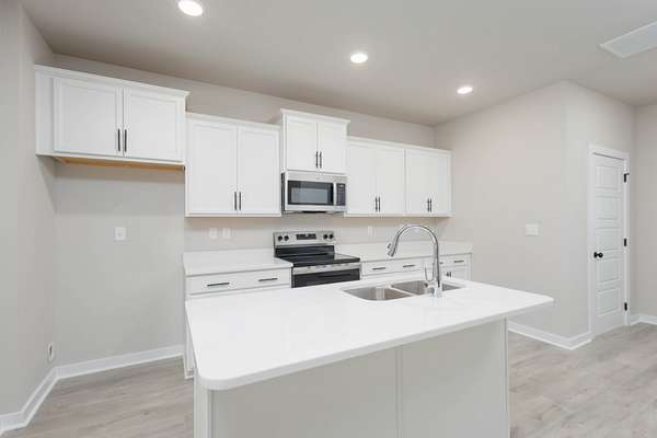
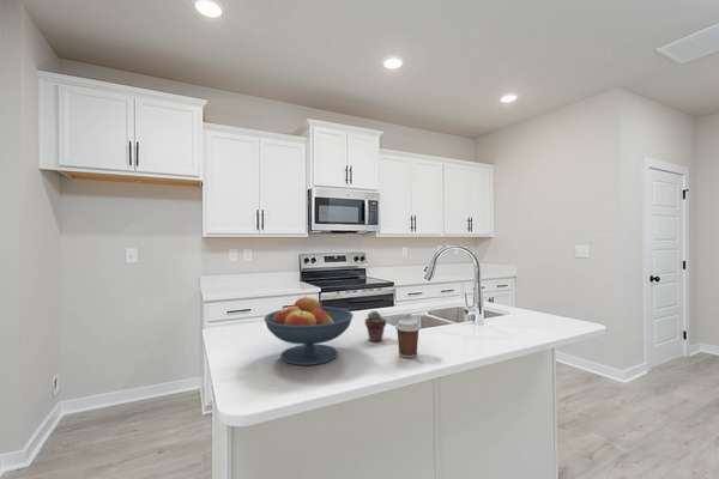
+ coffee cup [394,319,422,359]
+ fruit bowl [264,295,355,366]
+ potted succulent [364,310,387,342]
